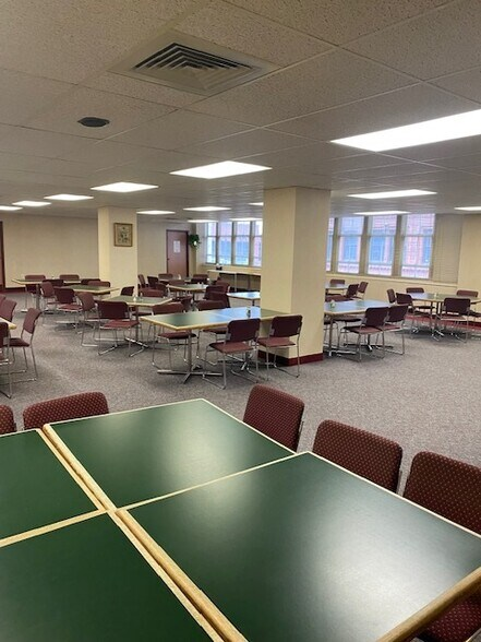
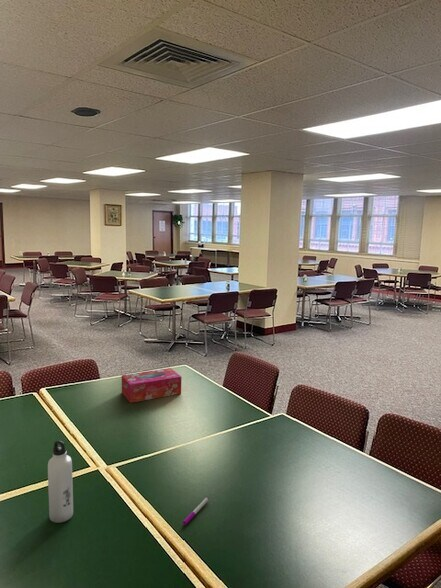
+ pen [182,496,210,526]
+ tissue box [121,367,182,404]
+ water bottle [47,439,74,524]
